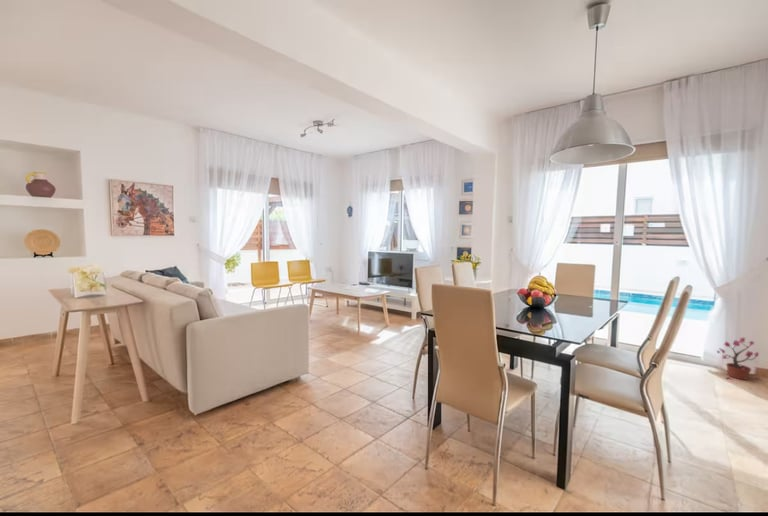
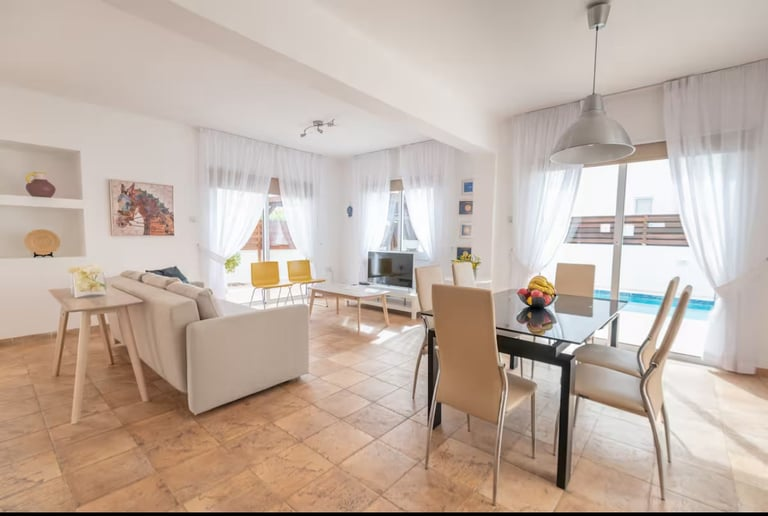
- potted plant [716,336,761,381]
